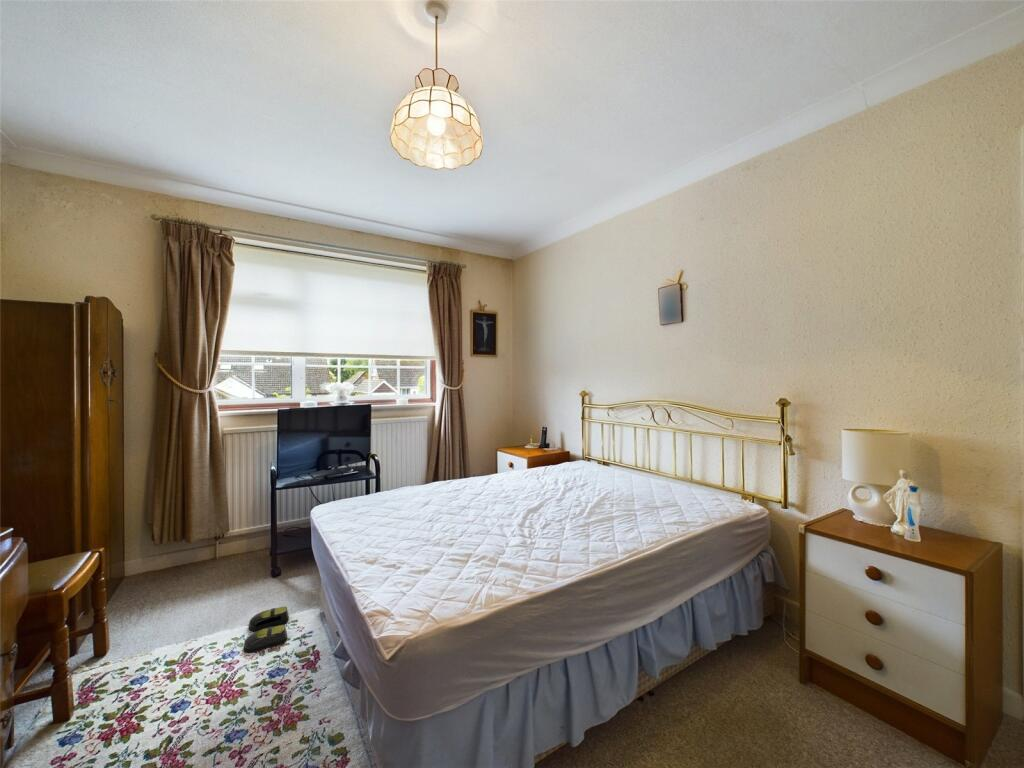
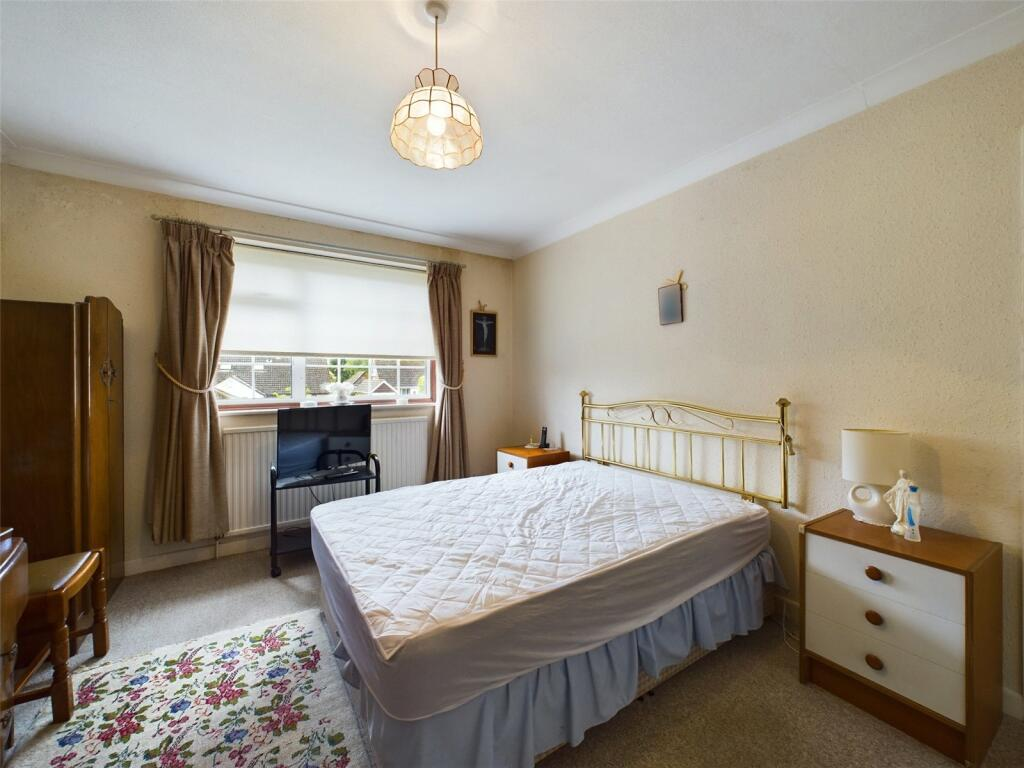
- slippers [242,606,290,654]
